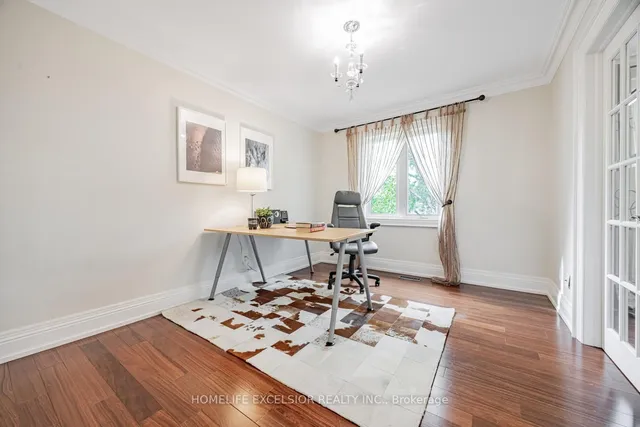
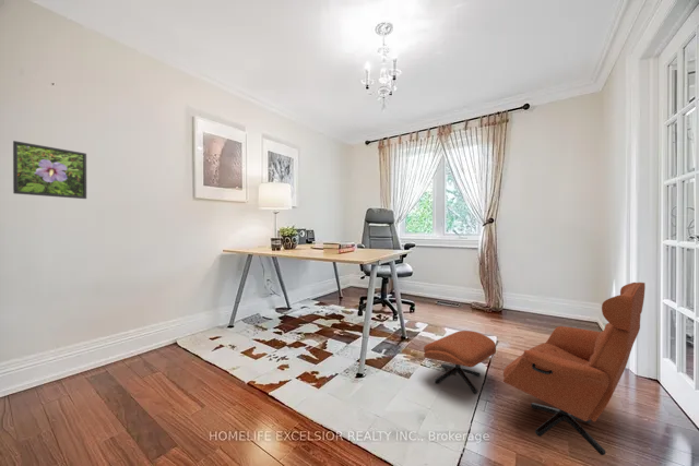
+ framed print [12,140,87,200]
+ armchair [423,282,647,456]
